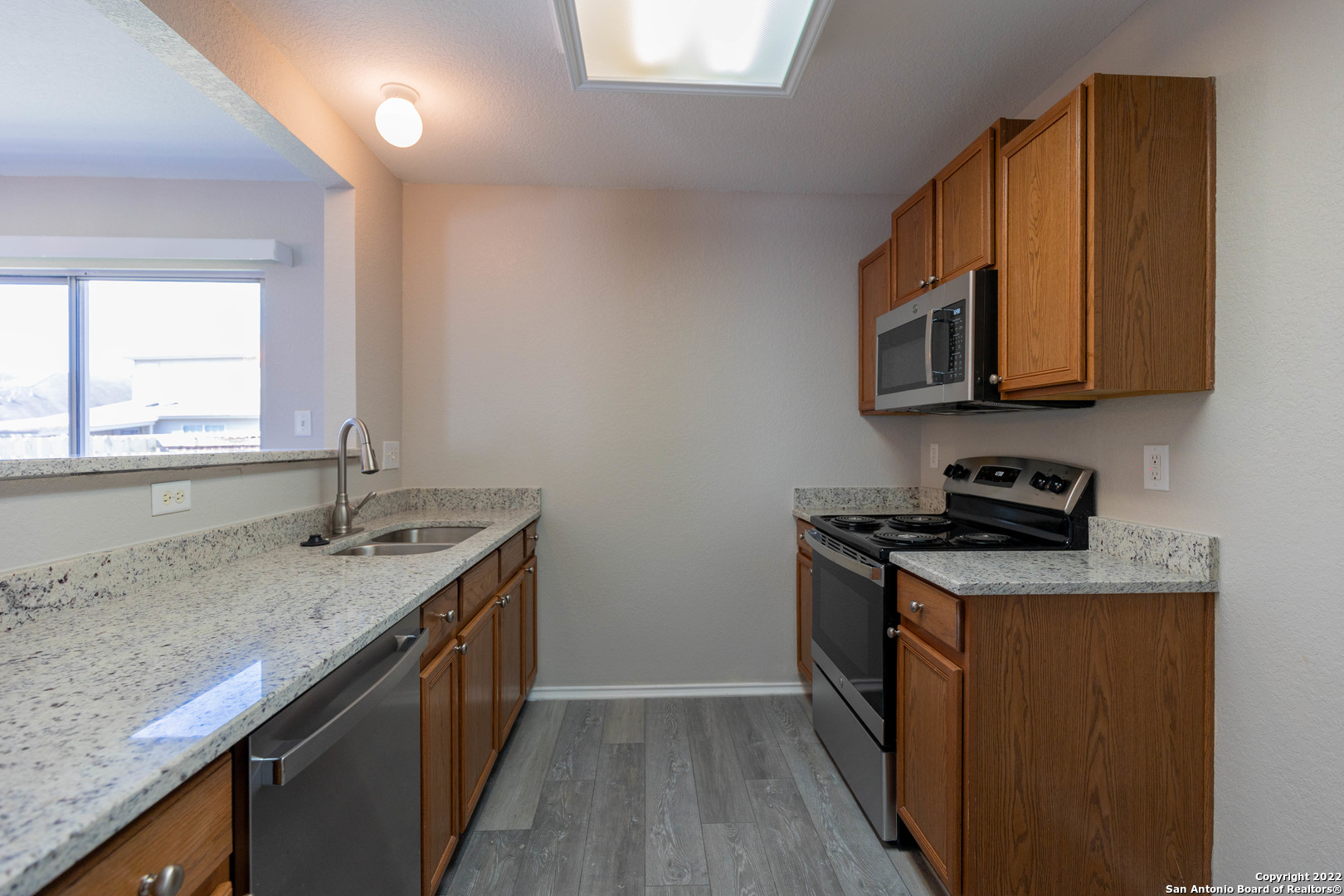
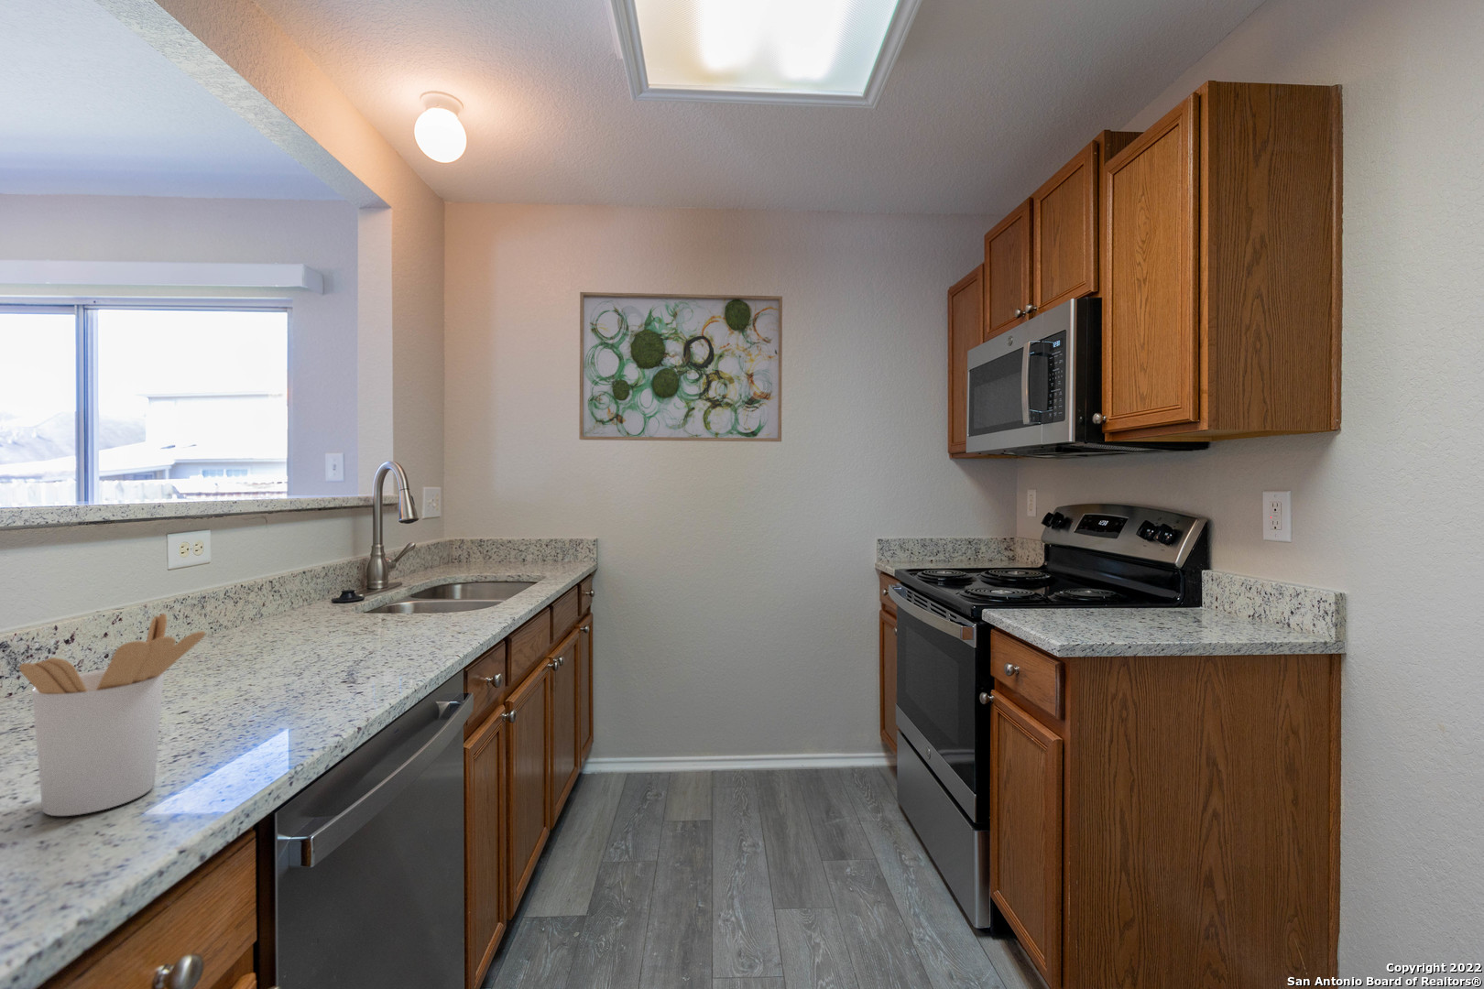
+ utensil holder [19,613,206,817]
+ wall art [577,291,783,443]
